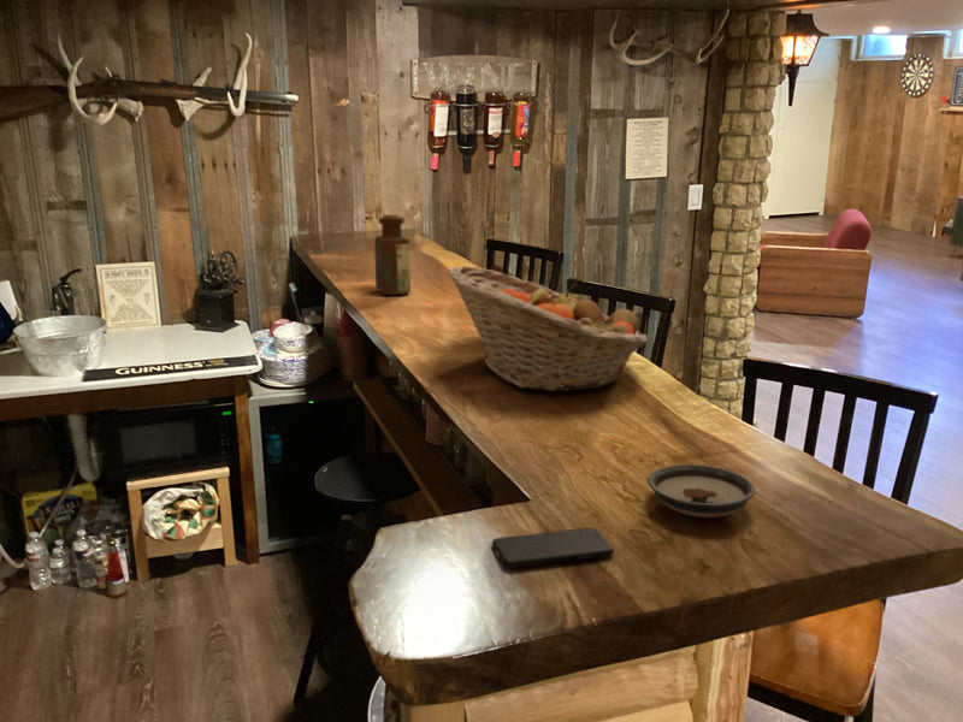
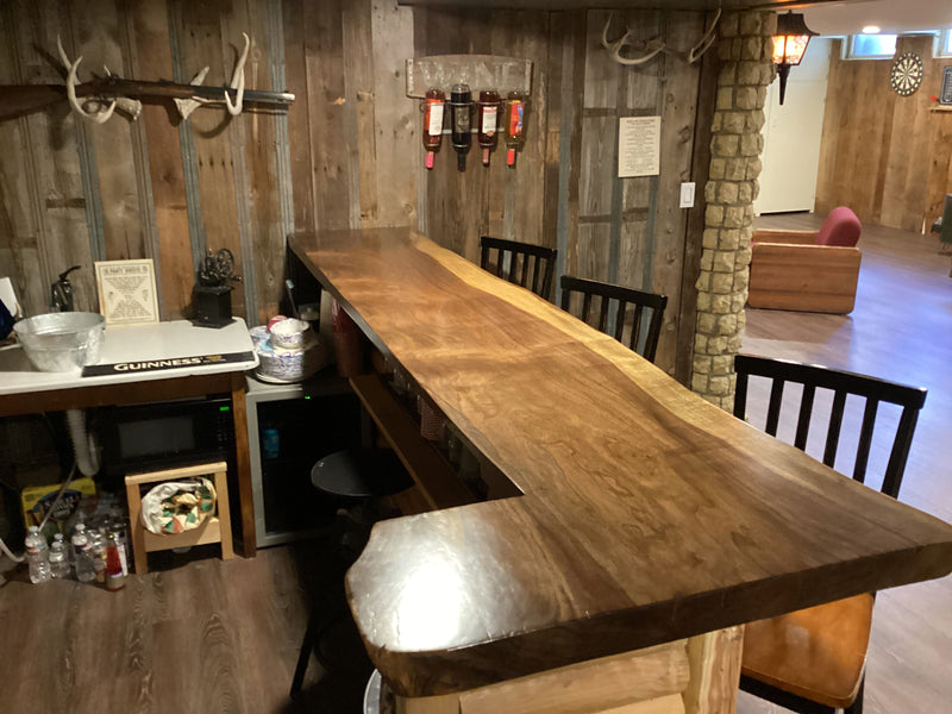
- bottle [373,213,412,296]
- fruit basket [447,265,649,392]
- smartphone [491,527,615,569]
- saucer [646,463,756,519]
